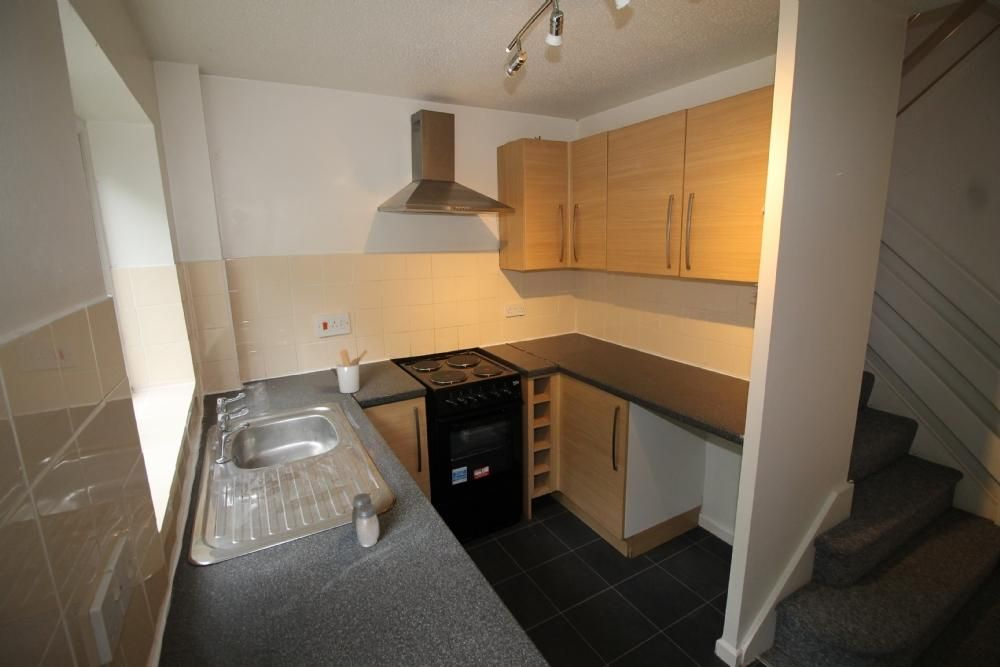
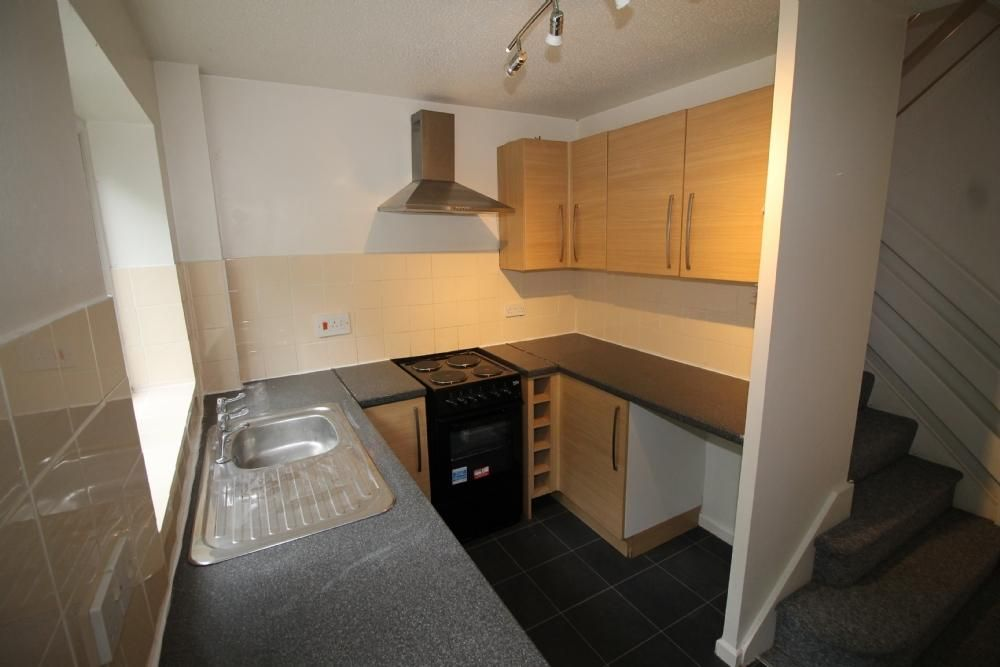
- salt and pepper shaker [351,492,380,548]
- utensil holder [335,348,369,394]
